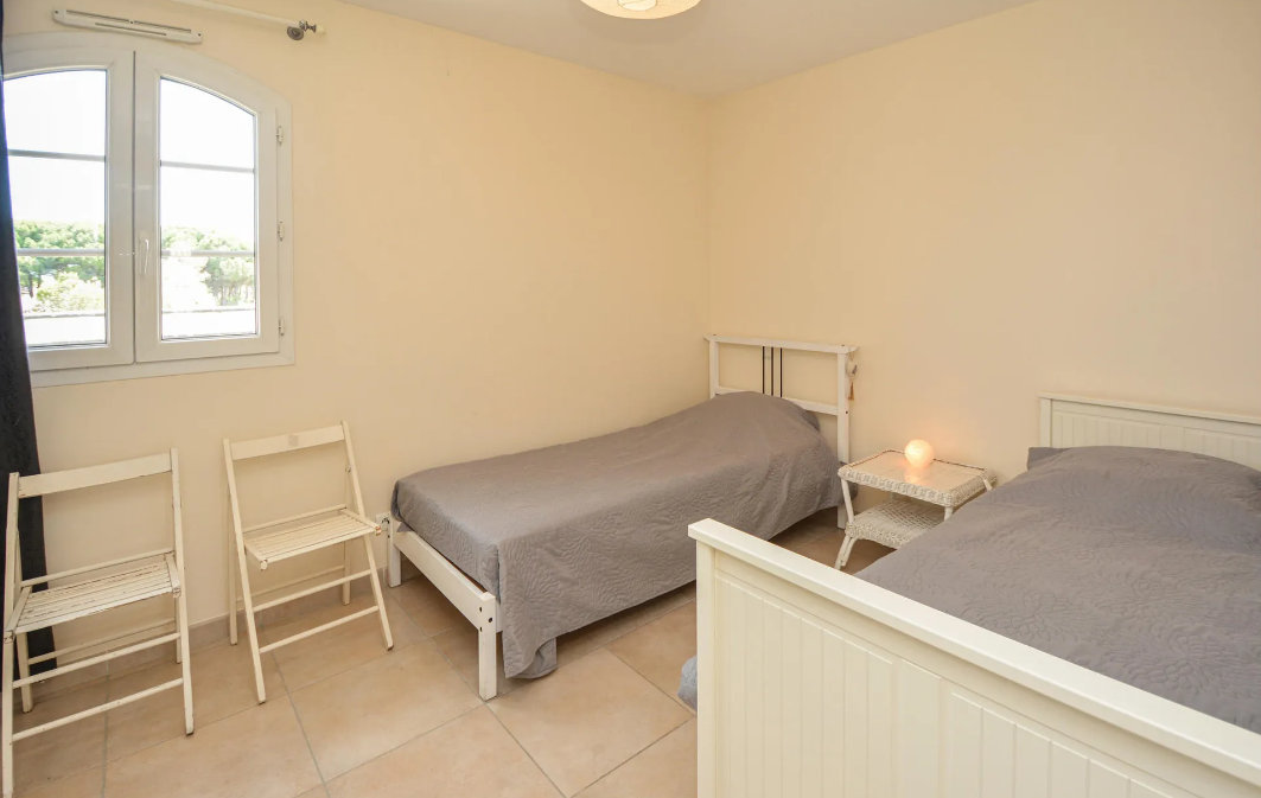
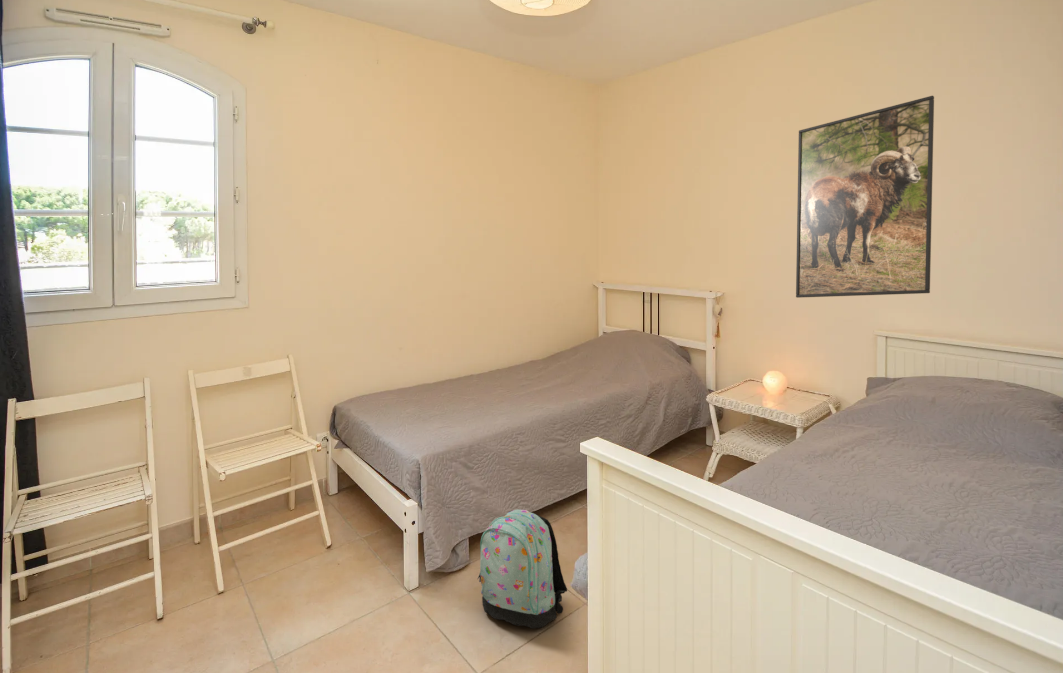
+ backpack [476,508,568,629]
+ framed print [795,95,935,299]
